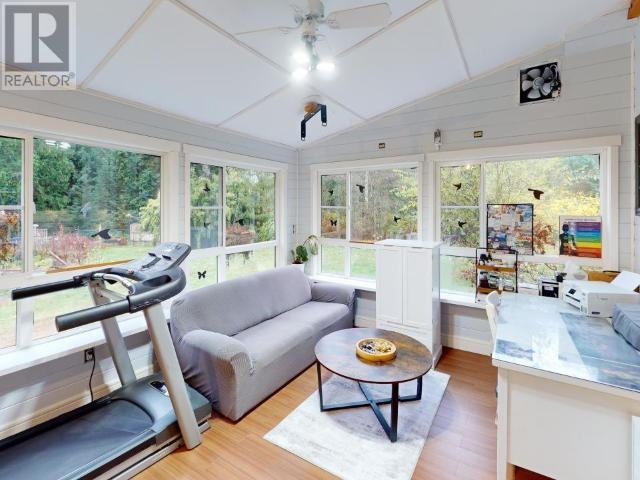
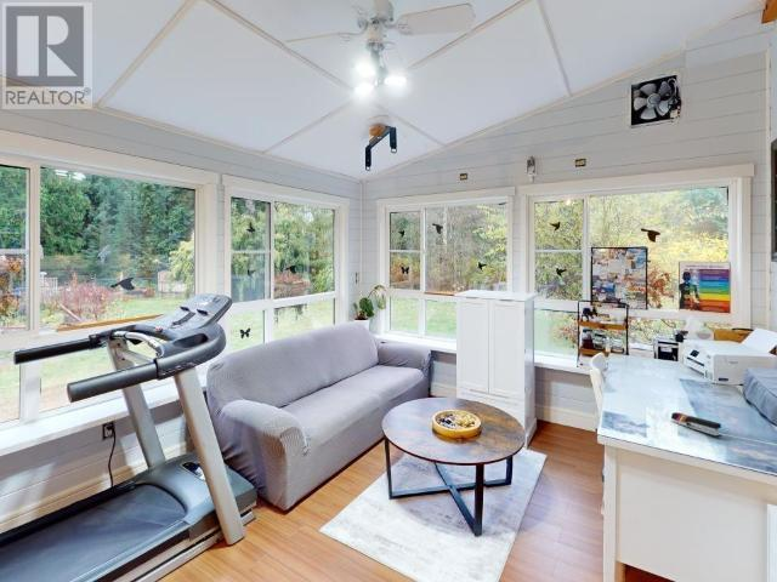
+ stapler [670,411,724,438]
